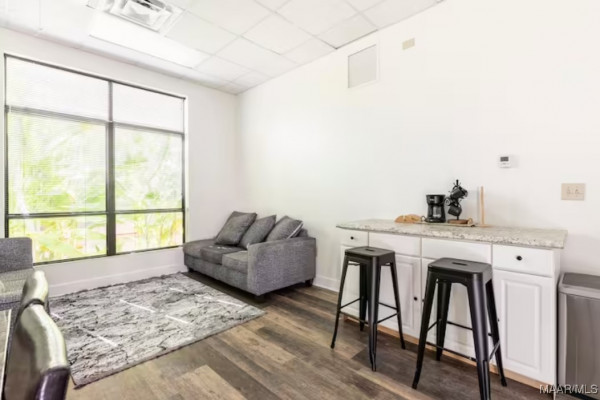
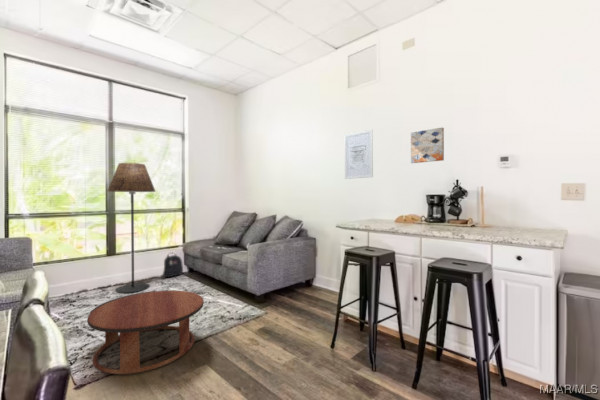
+ wall art [410,126,445,164]
+ floor lamp [107,162,157,294]
+ coffee table [86,290,205,375]
+ wall art [344,129,374,180]
+ backpack [162,251,184,278]
